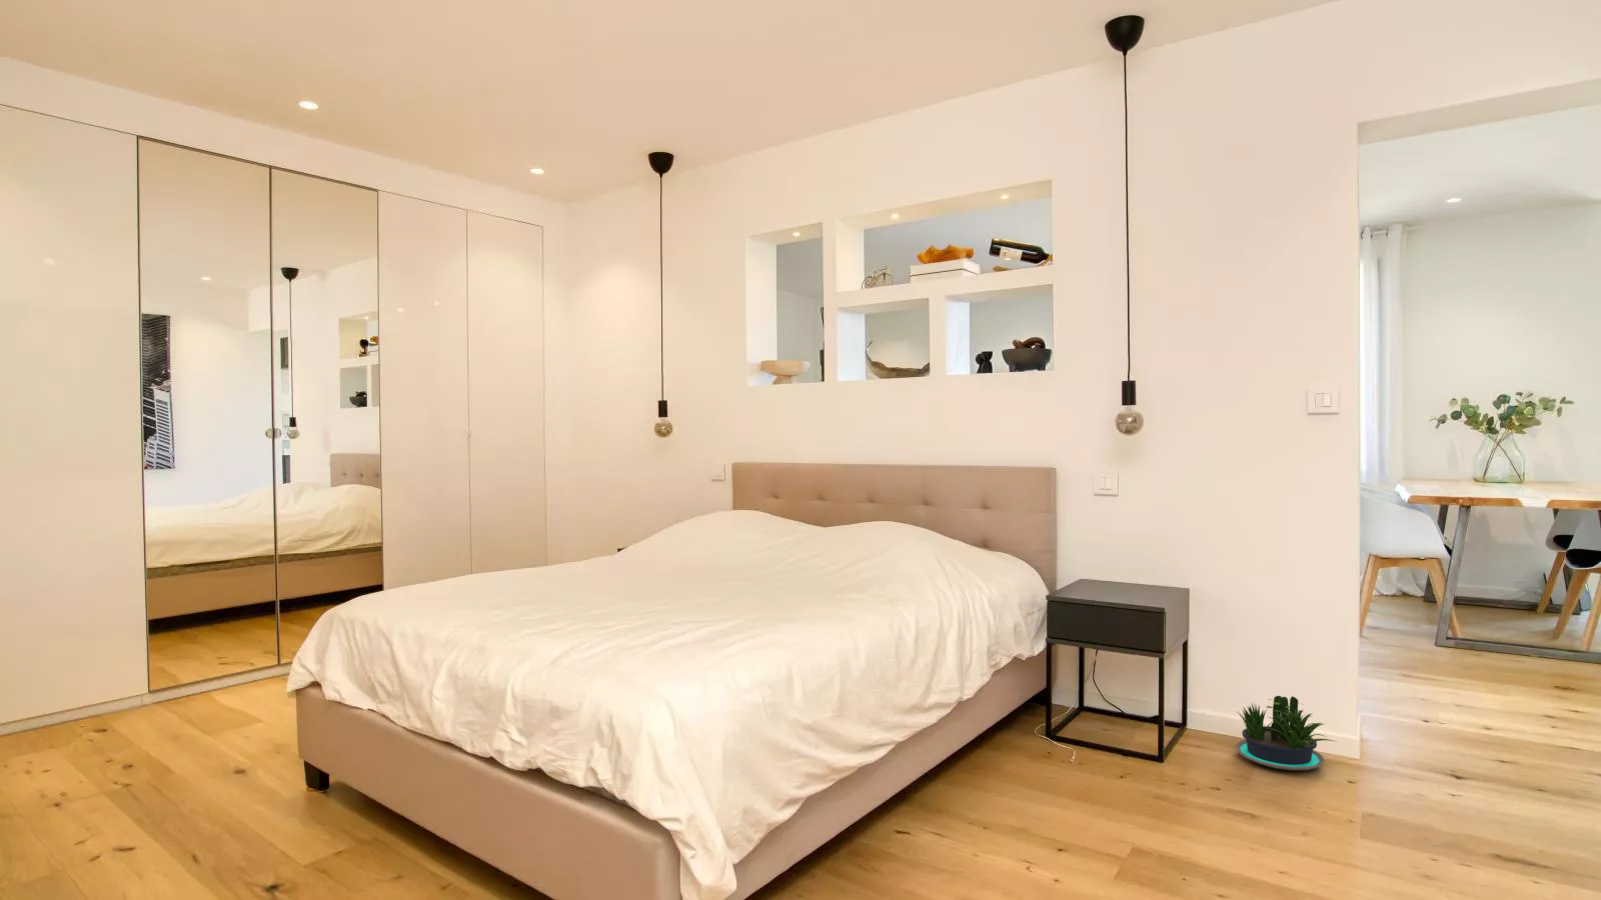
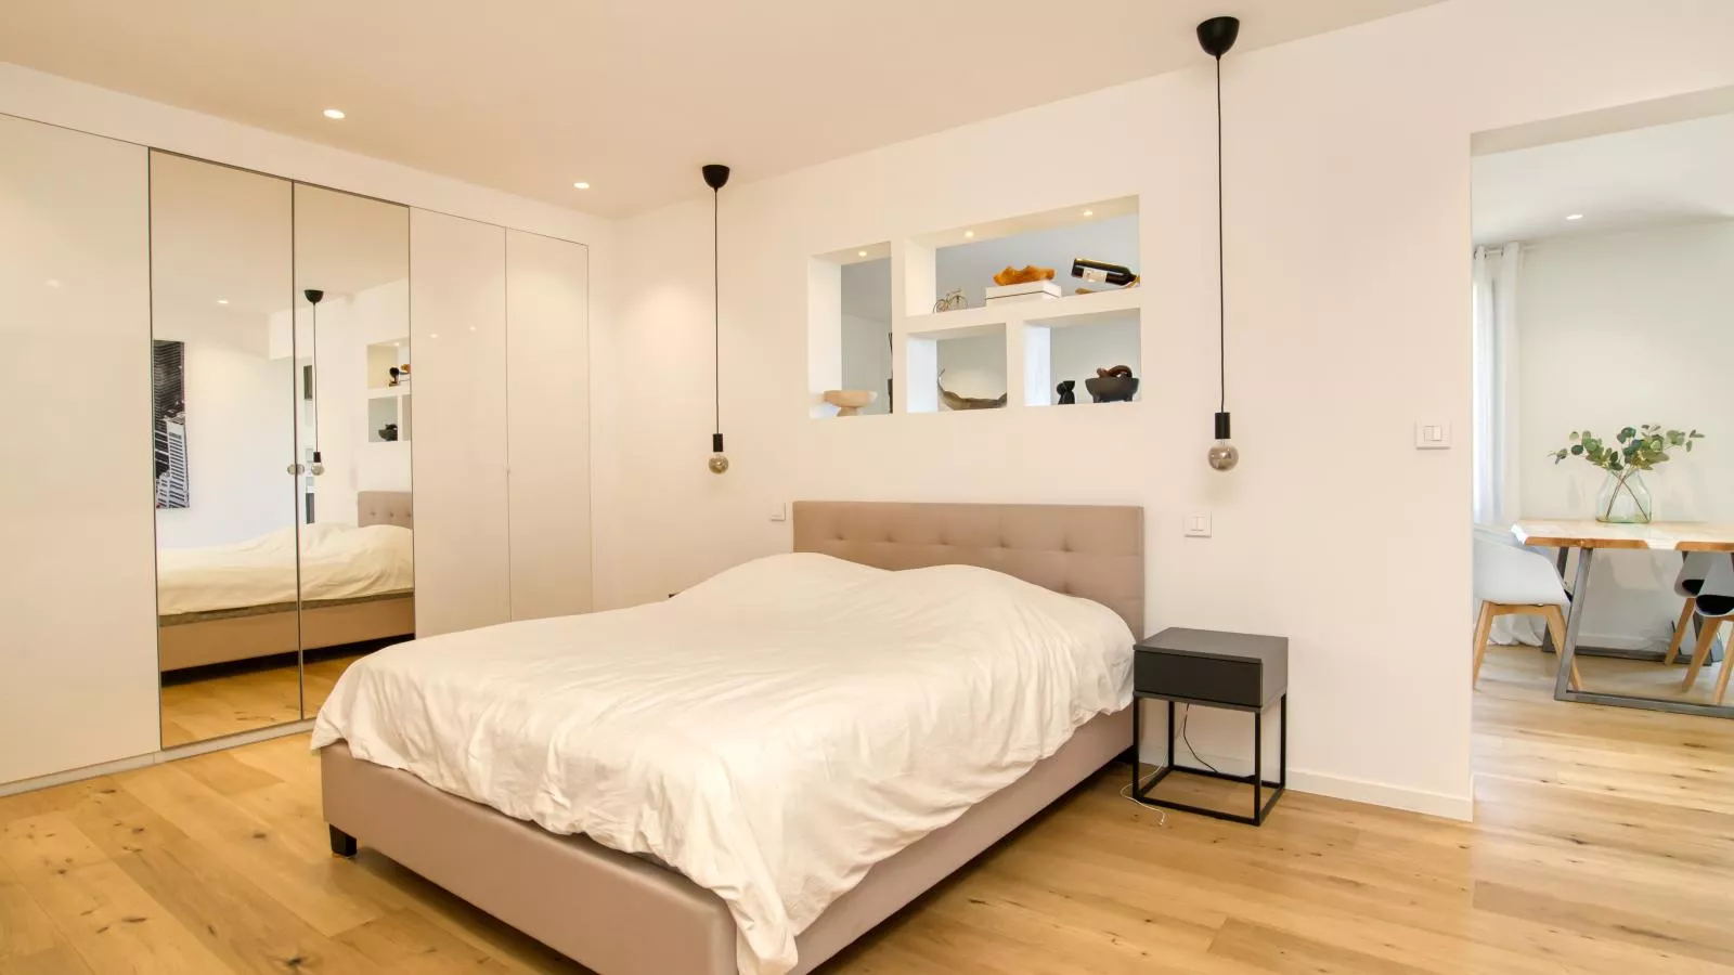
- potted plant [1234,695,1338,771]
